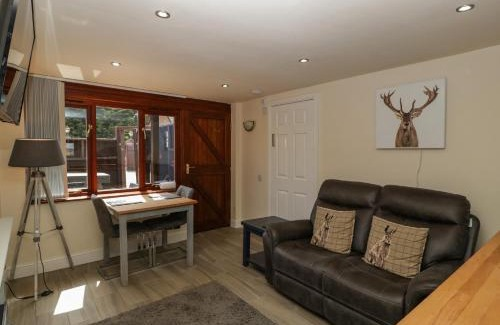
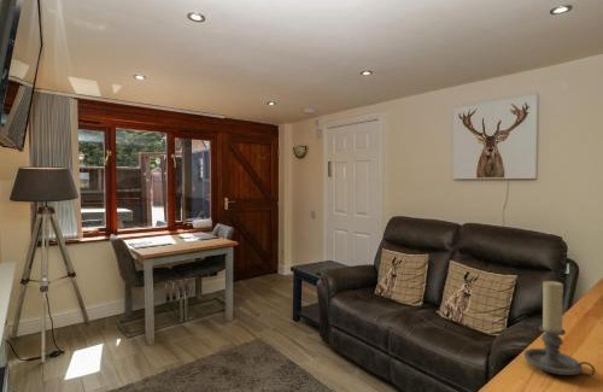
+ candle holder [523,280,597,378]
